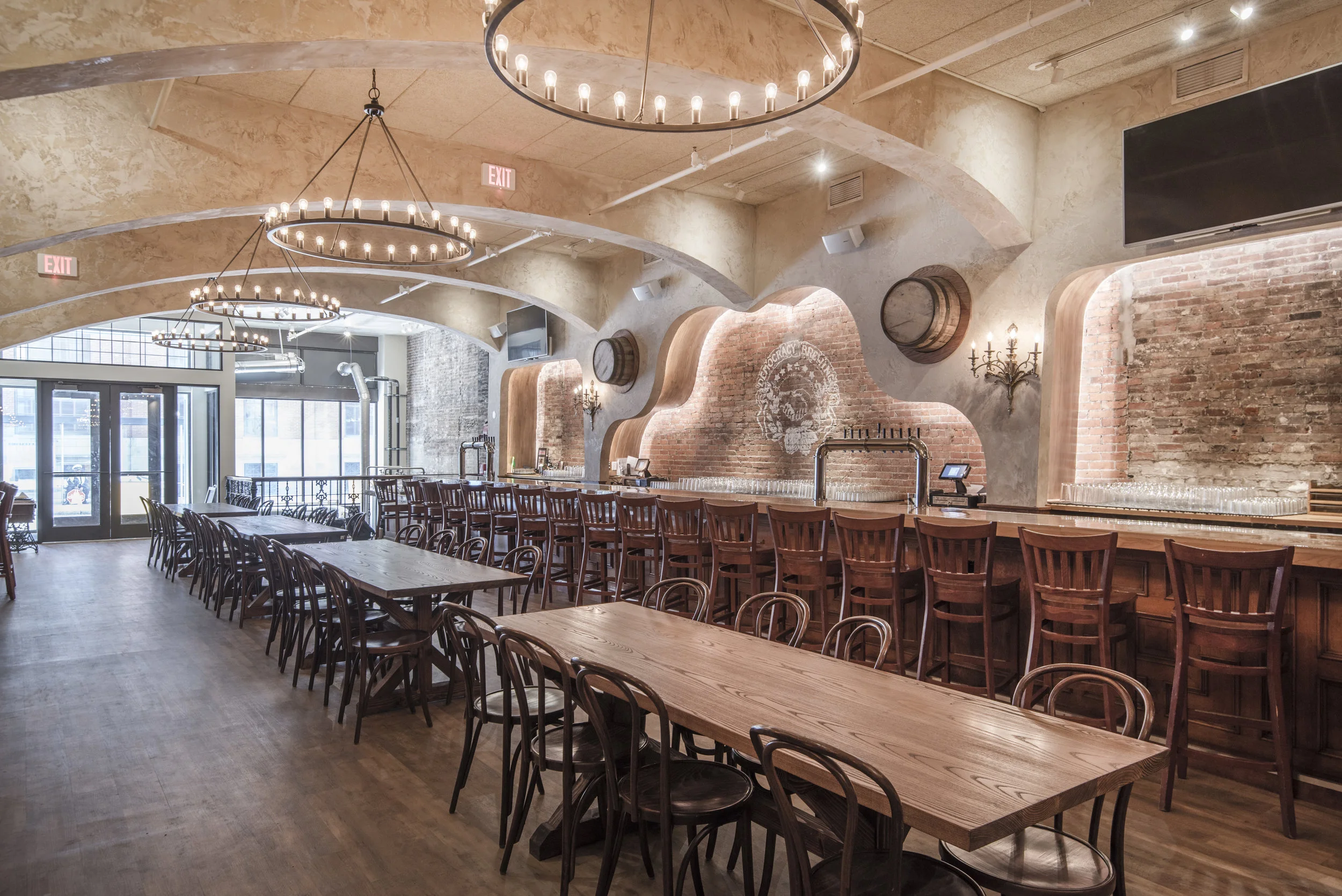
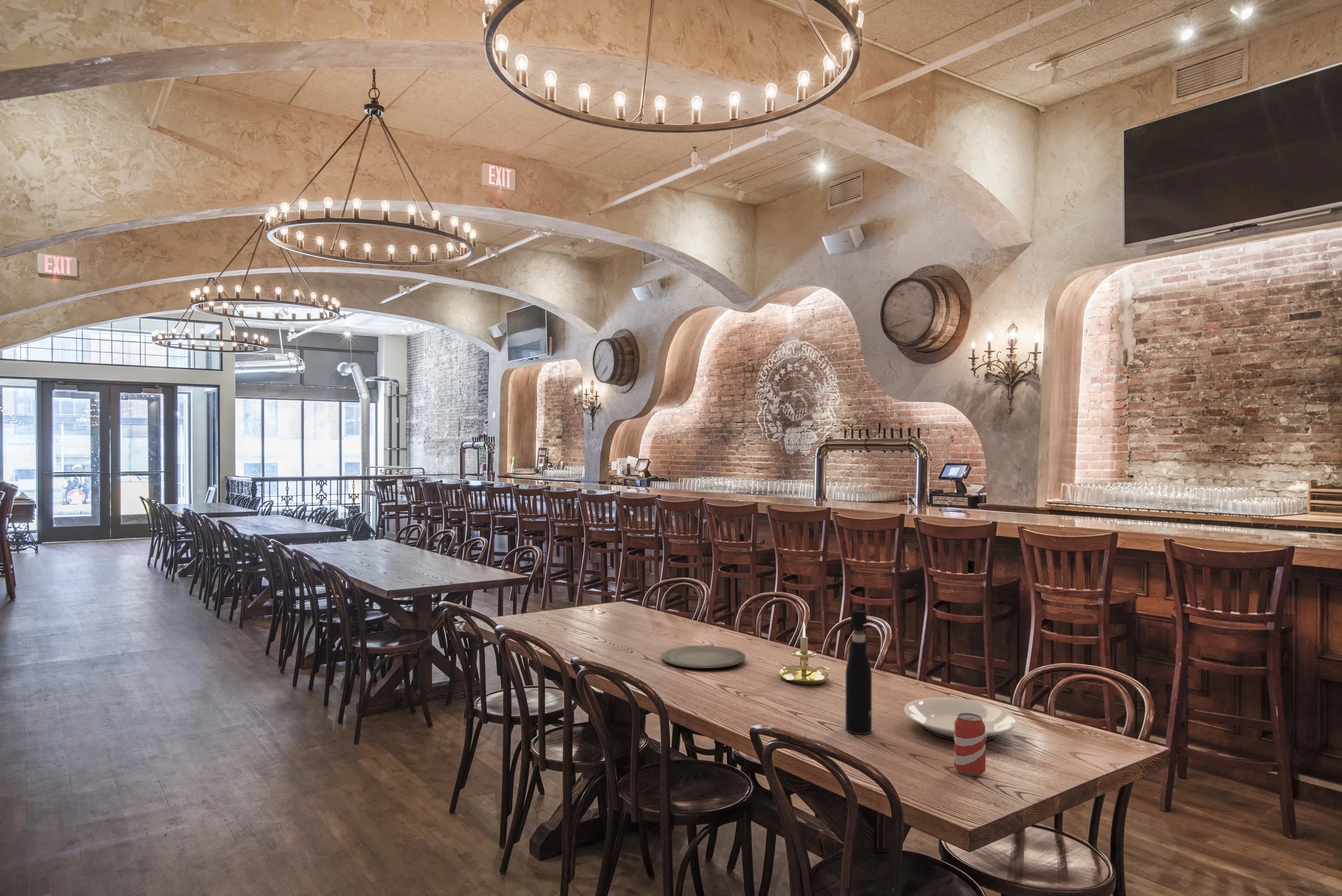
+ pepper grinder [845,608,872,735]
+ beverage can [954,712,986,776]
+ plate [904,697,1019,741]
+ candle holder [778,622,832,686]
+ plate [661,645,746,669]
